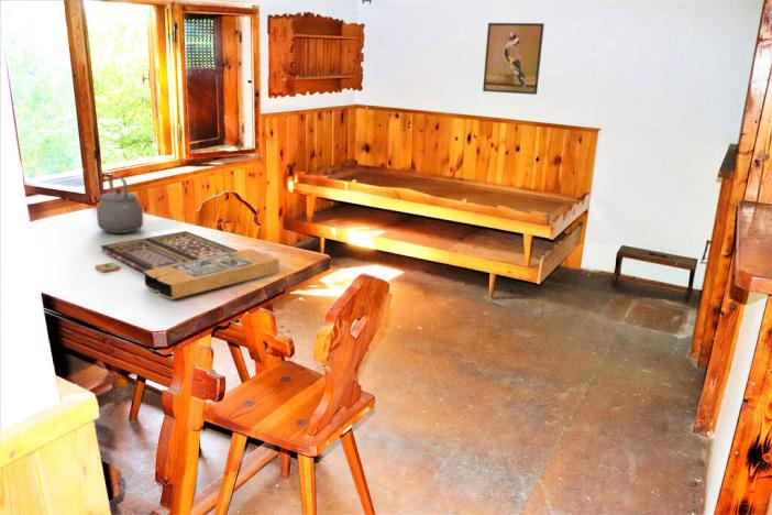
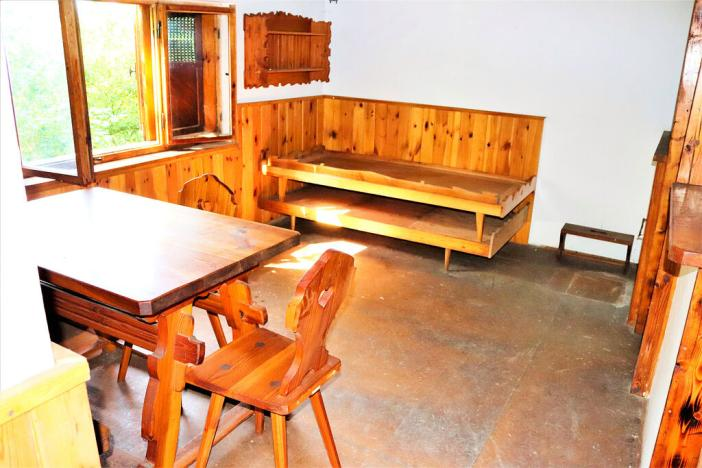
- tea kettle [96,174,144,234]
- board game [95,230,280,300]
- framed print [482,22,545,96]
